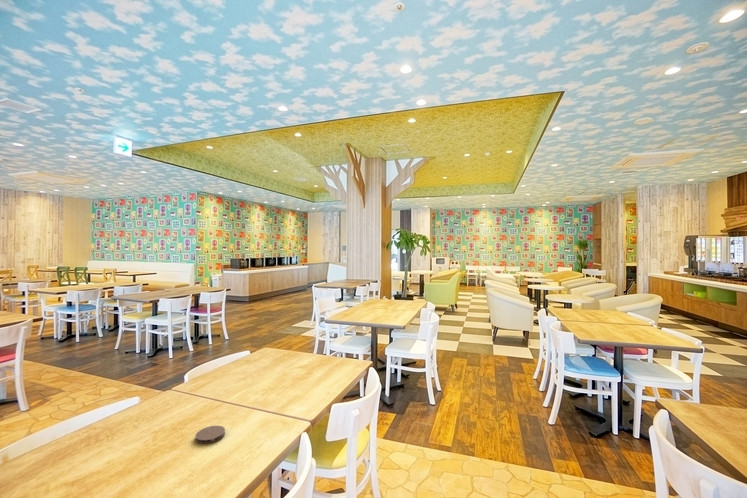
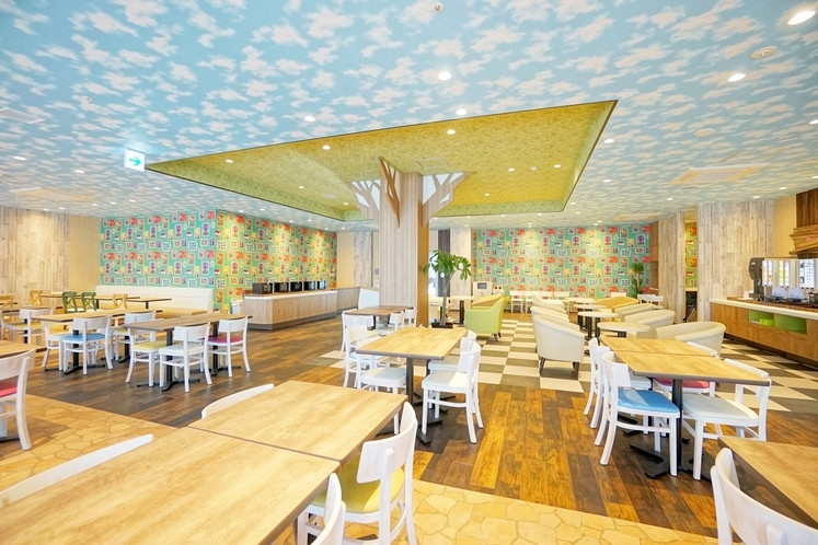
- coaster [194,425,226,445]
